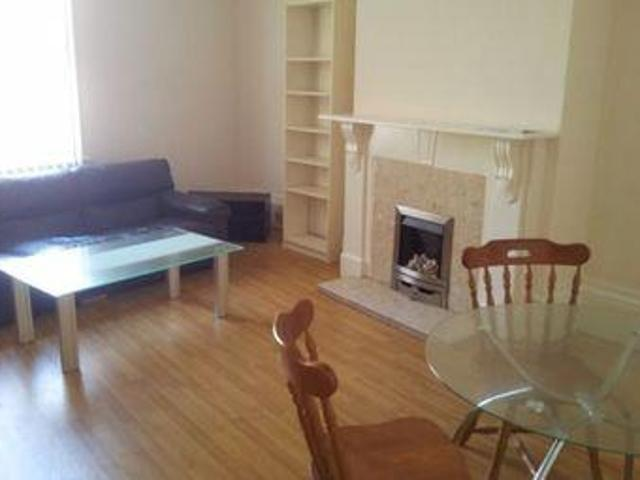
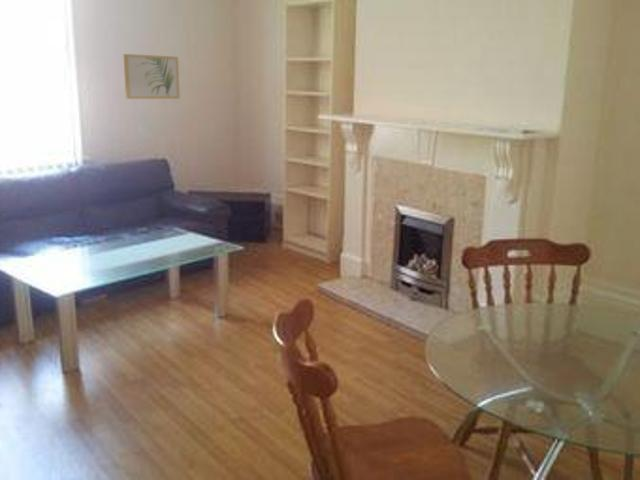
+ wall art [123,53,181,100]
